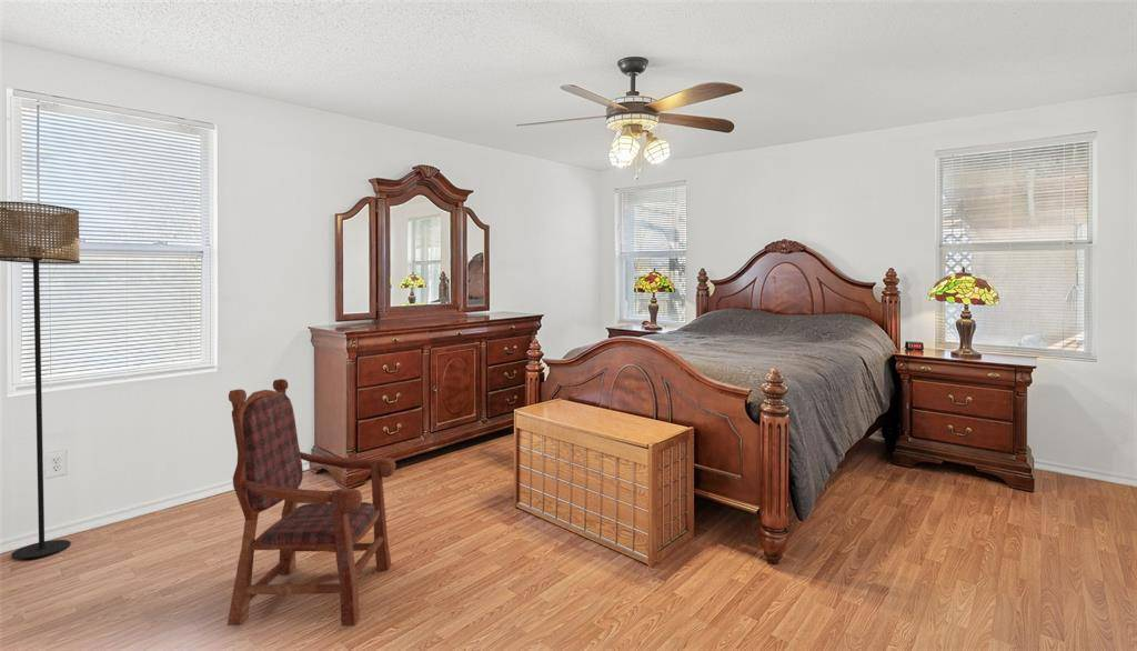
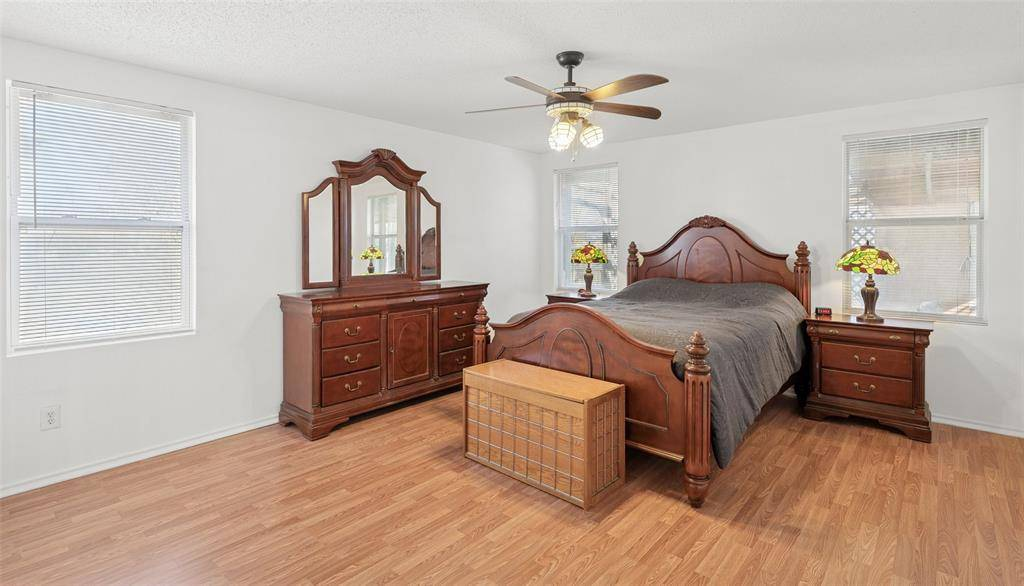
- floor lamp [0,200,81,560]
- armchair [227,378,396,628]
